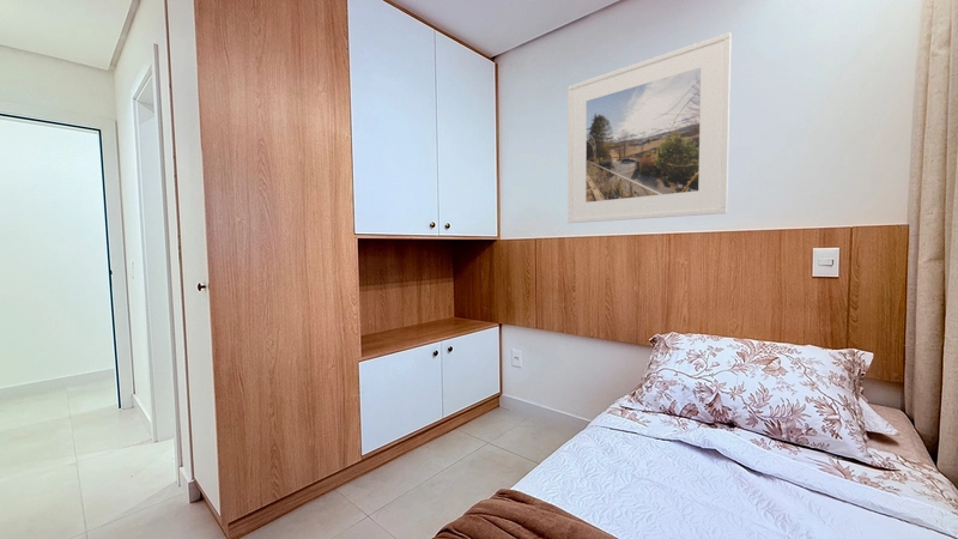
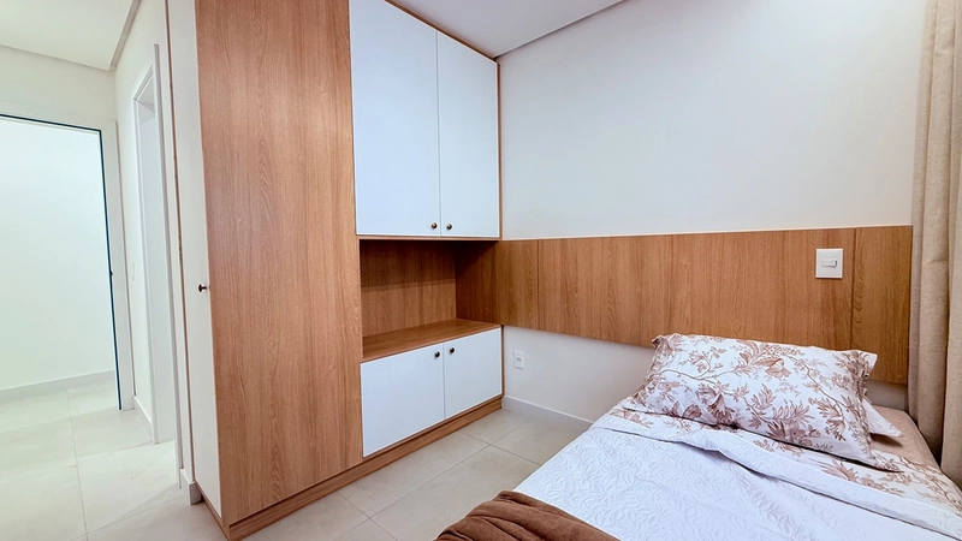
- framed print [566,31,733,224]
